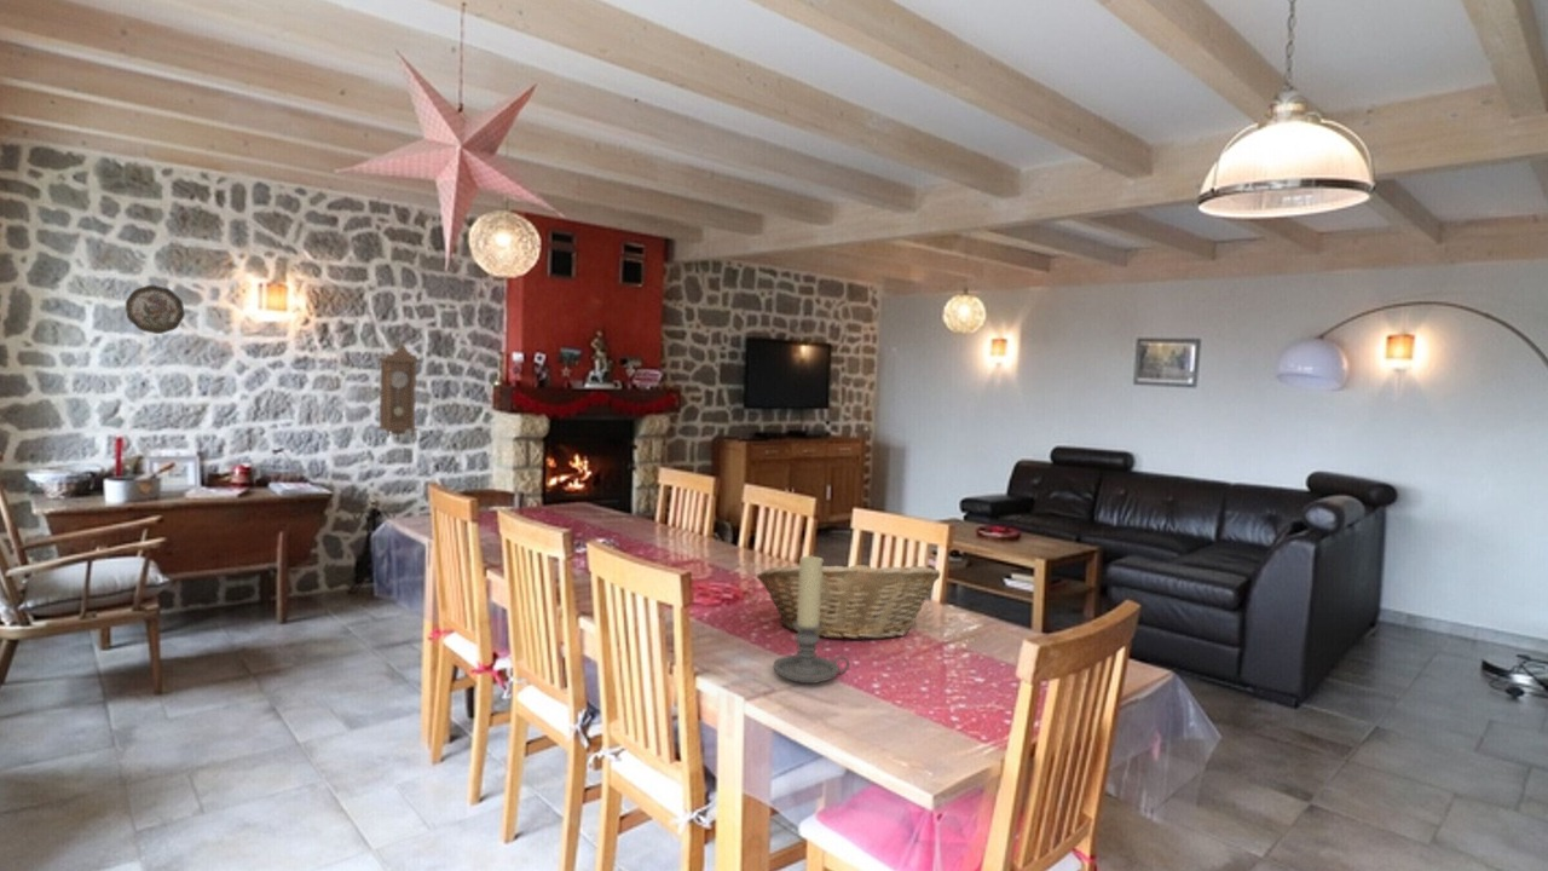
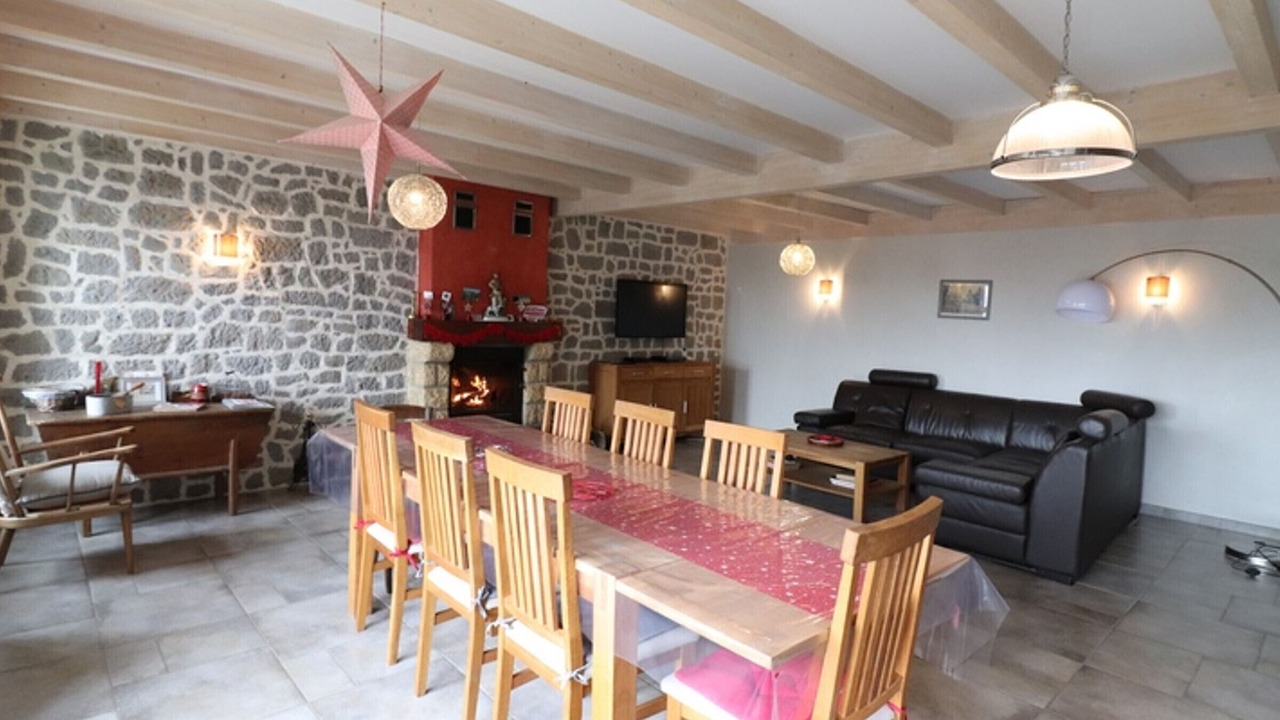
- candle holder [772,555,850,685]
- pendulum clock [376,342,422,443]
- decorative plate [125,284,186,335]
- fruit basket [756,555,941,641]
